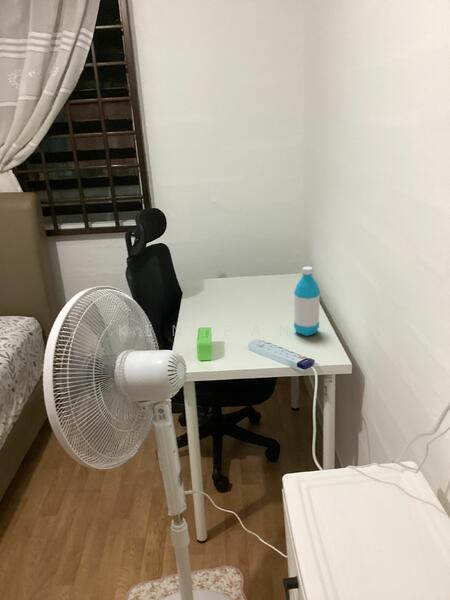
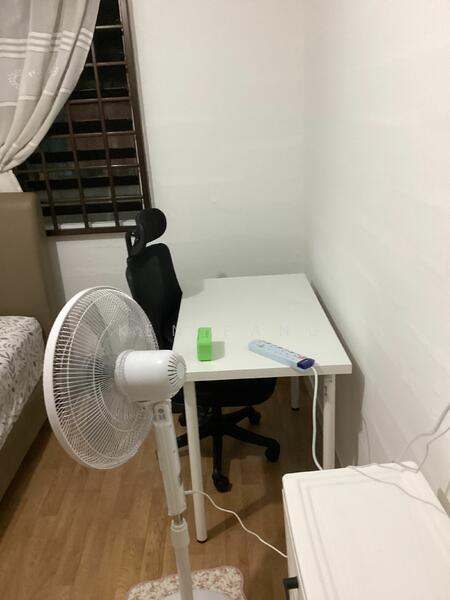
- water bottle [293,265,321,337]
